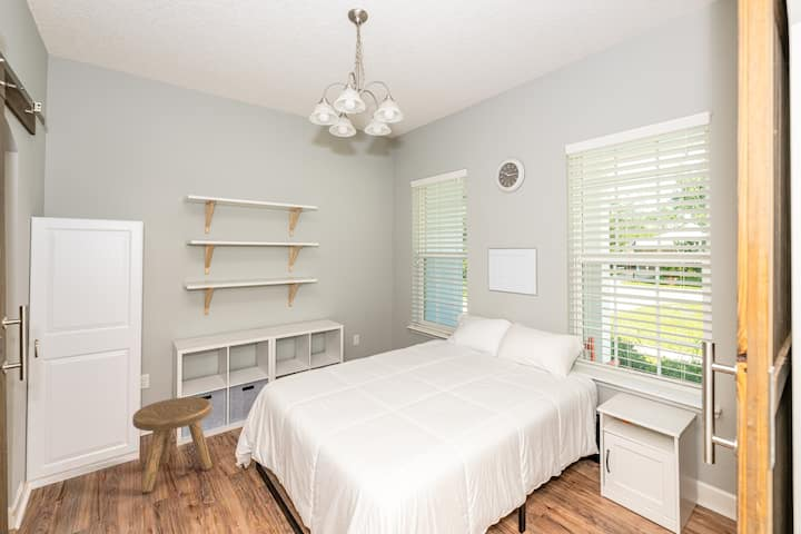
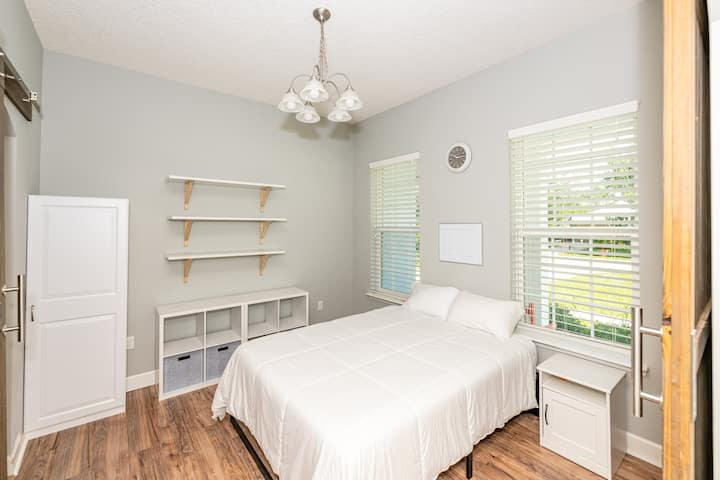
- stool [131,396,212,493]
